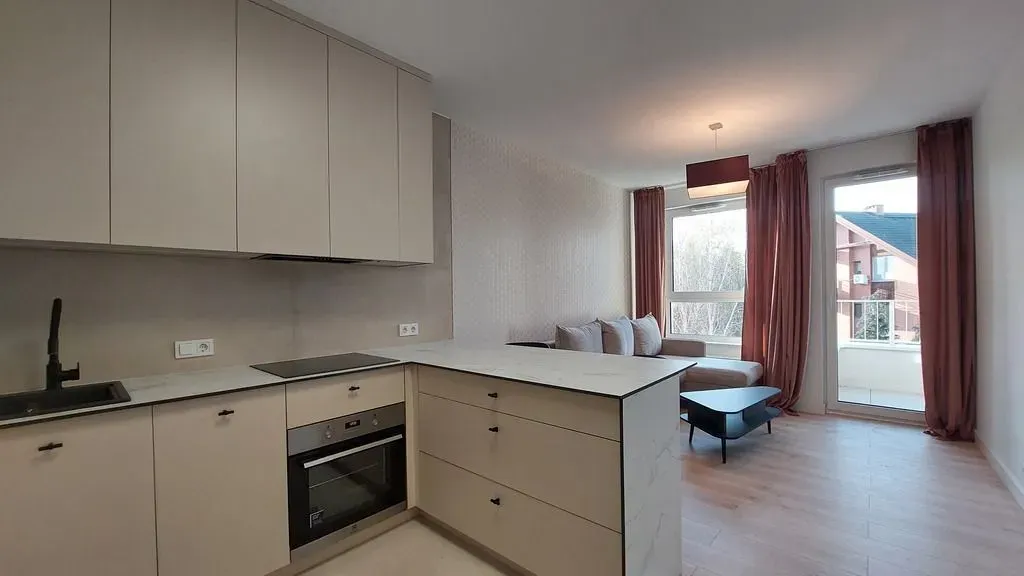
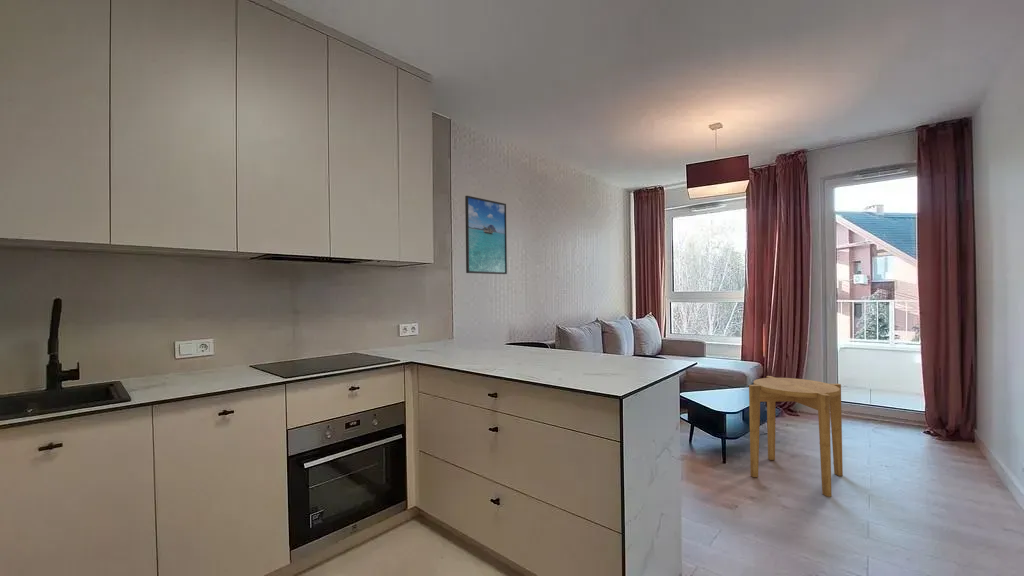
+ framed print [464,195,508,275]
+ side table [748,375,844,498]
